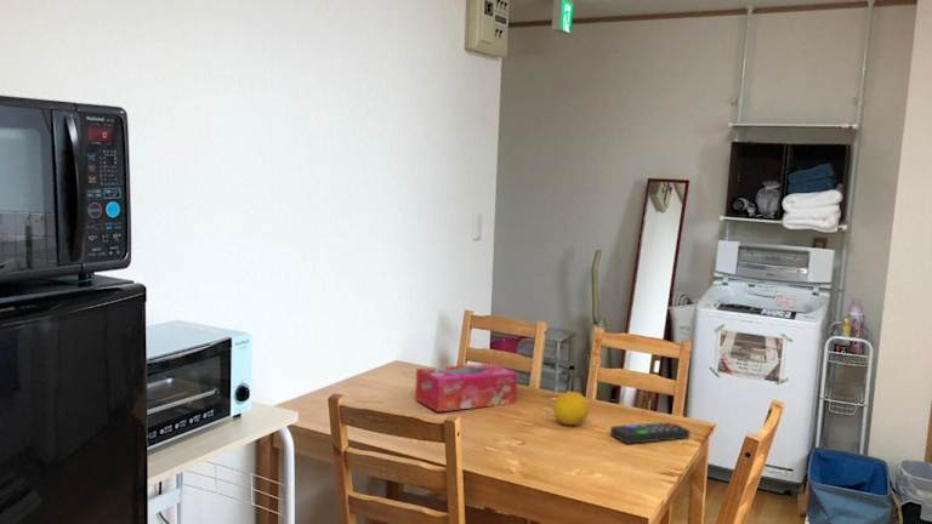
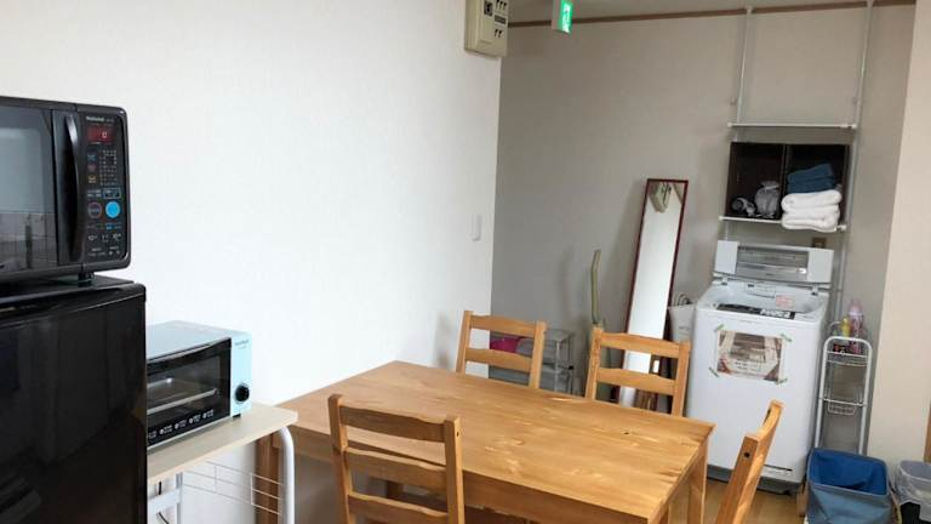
- remote control [609,421,691,444]
- tissue box [414,363,518,412]
- fruit [552,389,590,426]
